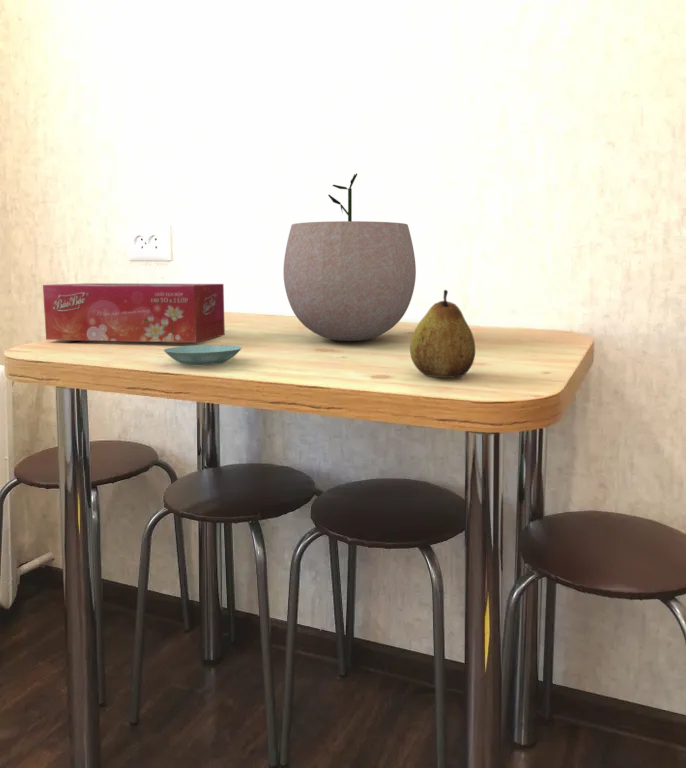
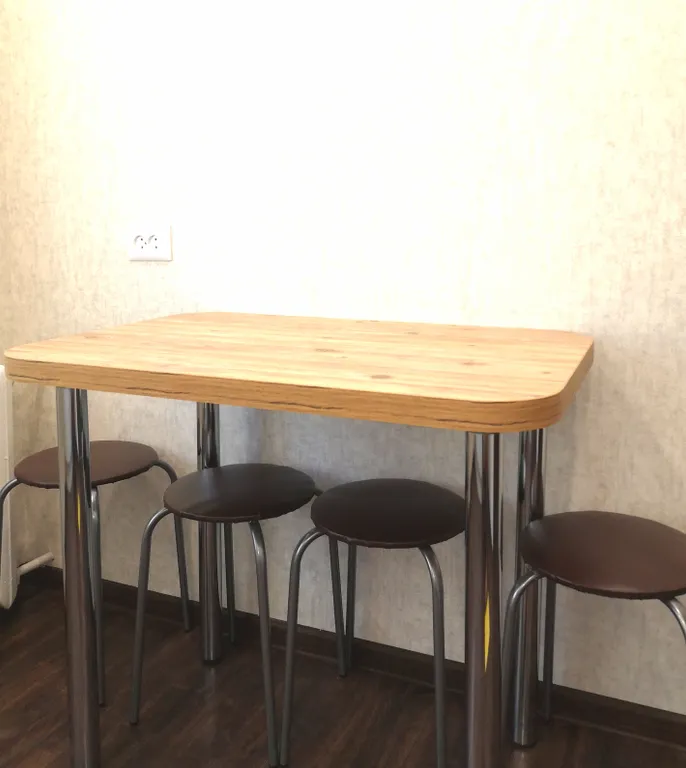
- plant pot [283,172,417,342]
- tissue box [42,282,226,344]
- saucer [163,344,243,366]
- fruit [409,289,476,379]
